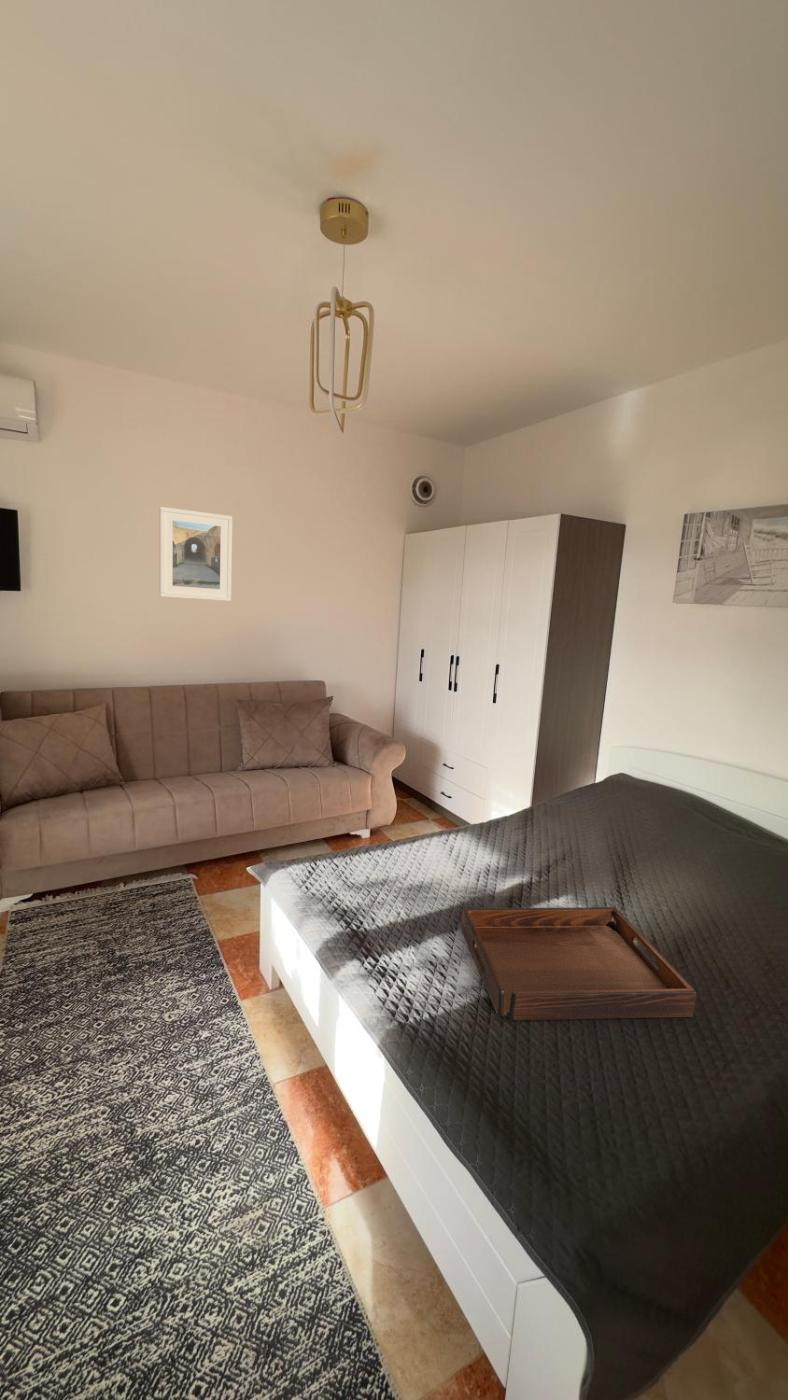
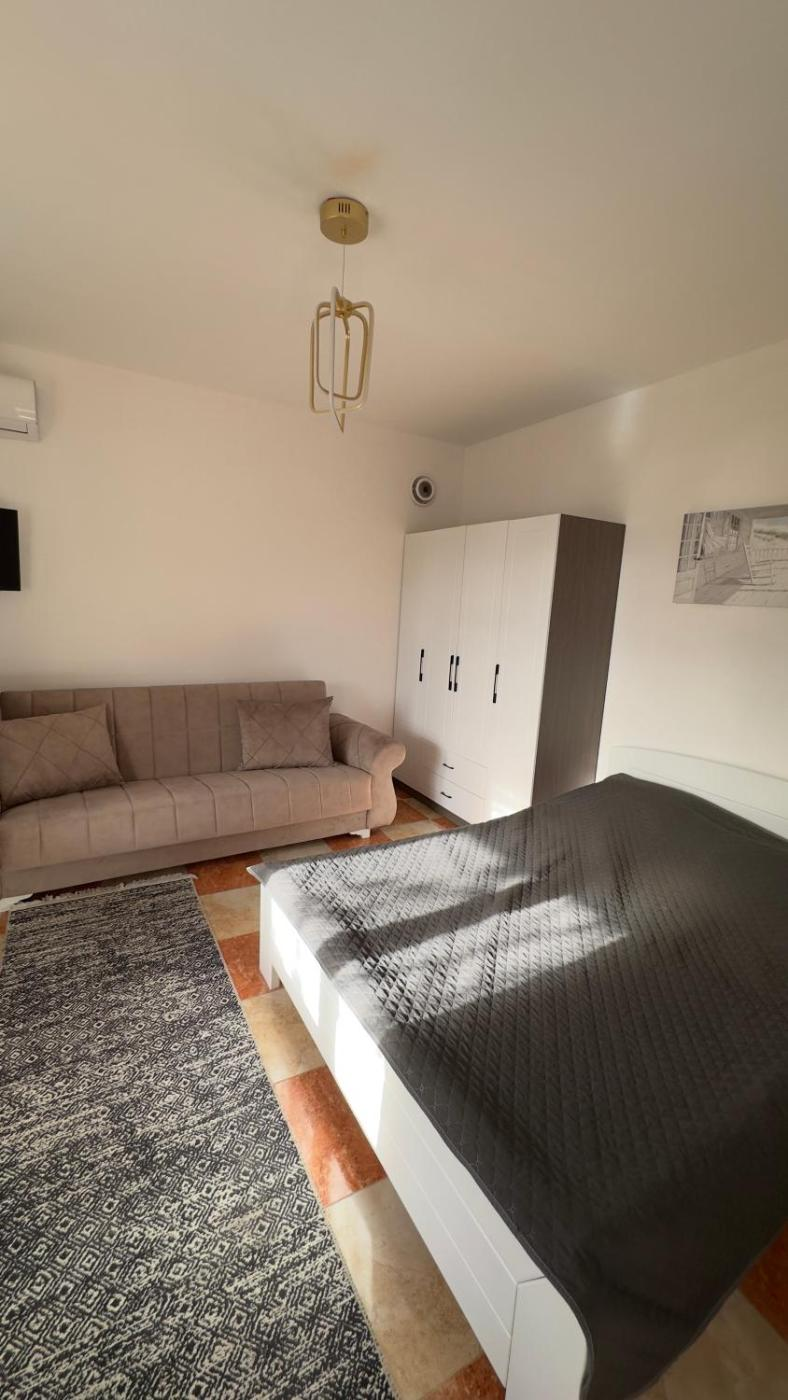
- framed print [159,506,233,602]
- serving tray [460,906,697,1021]
